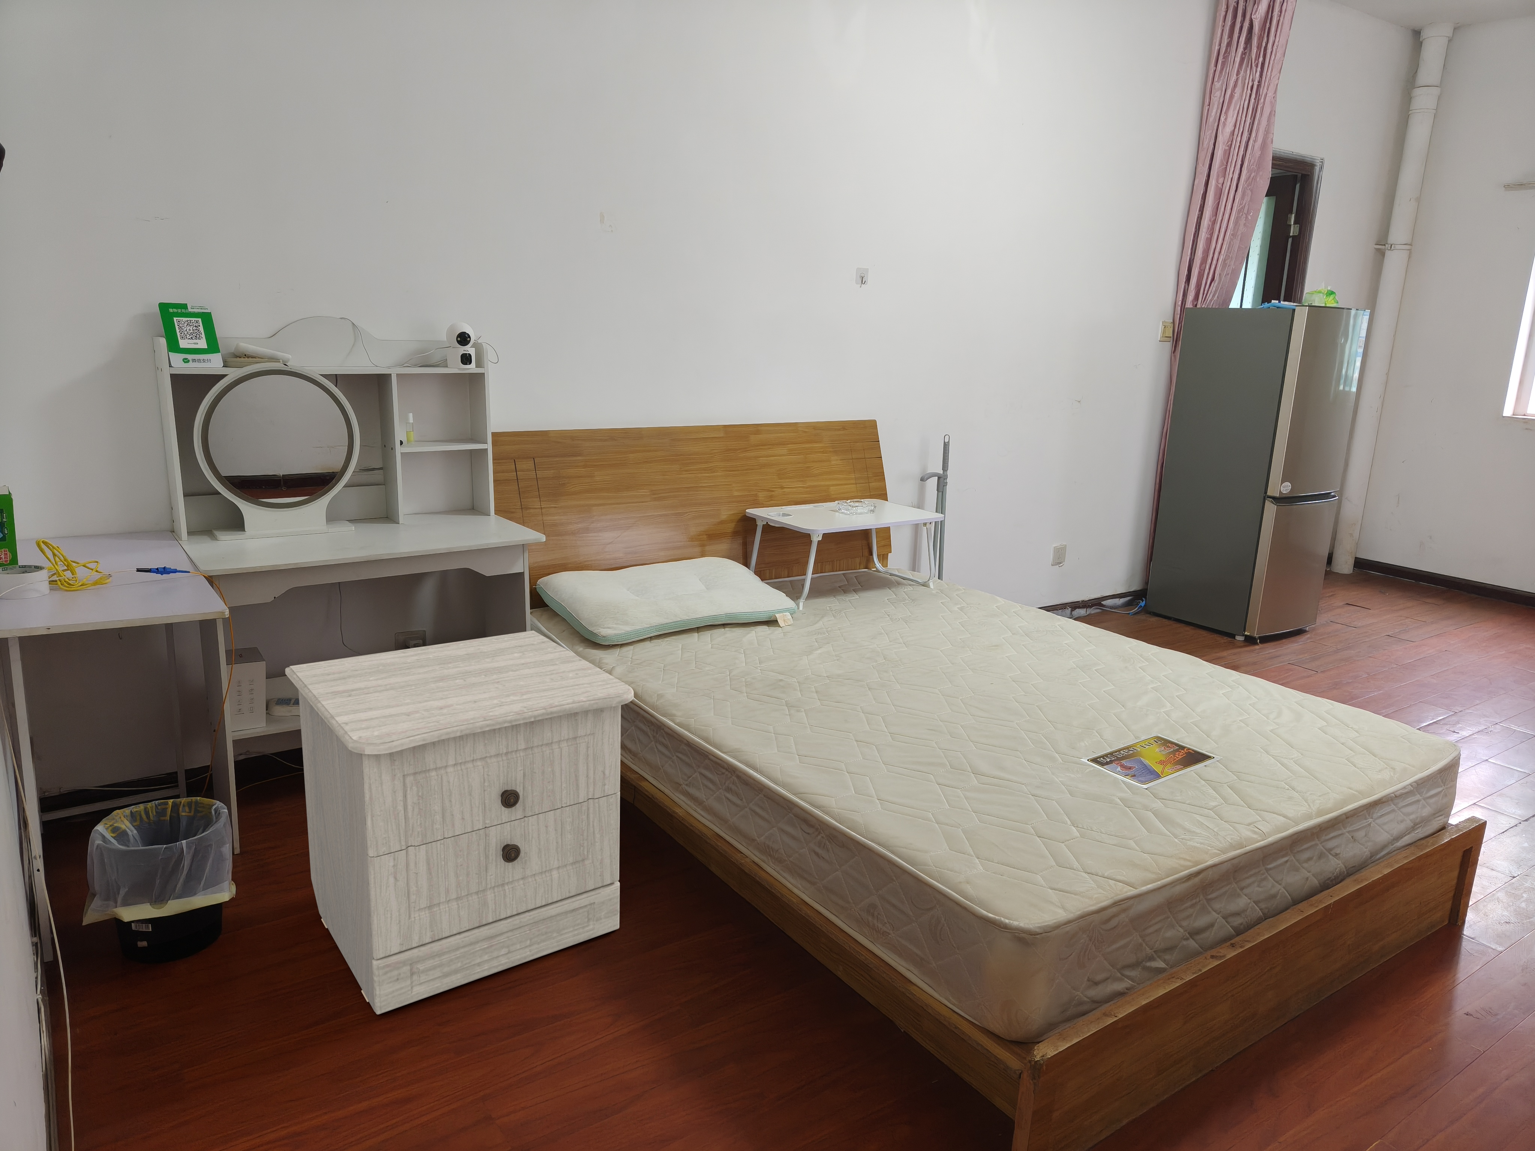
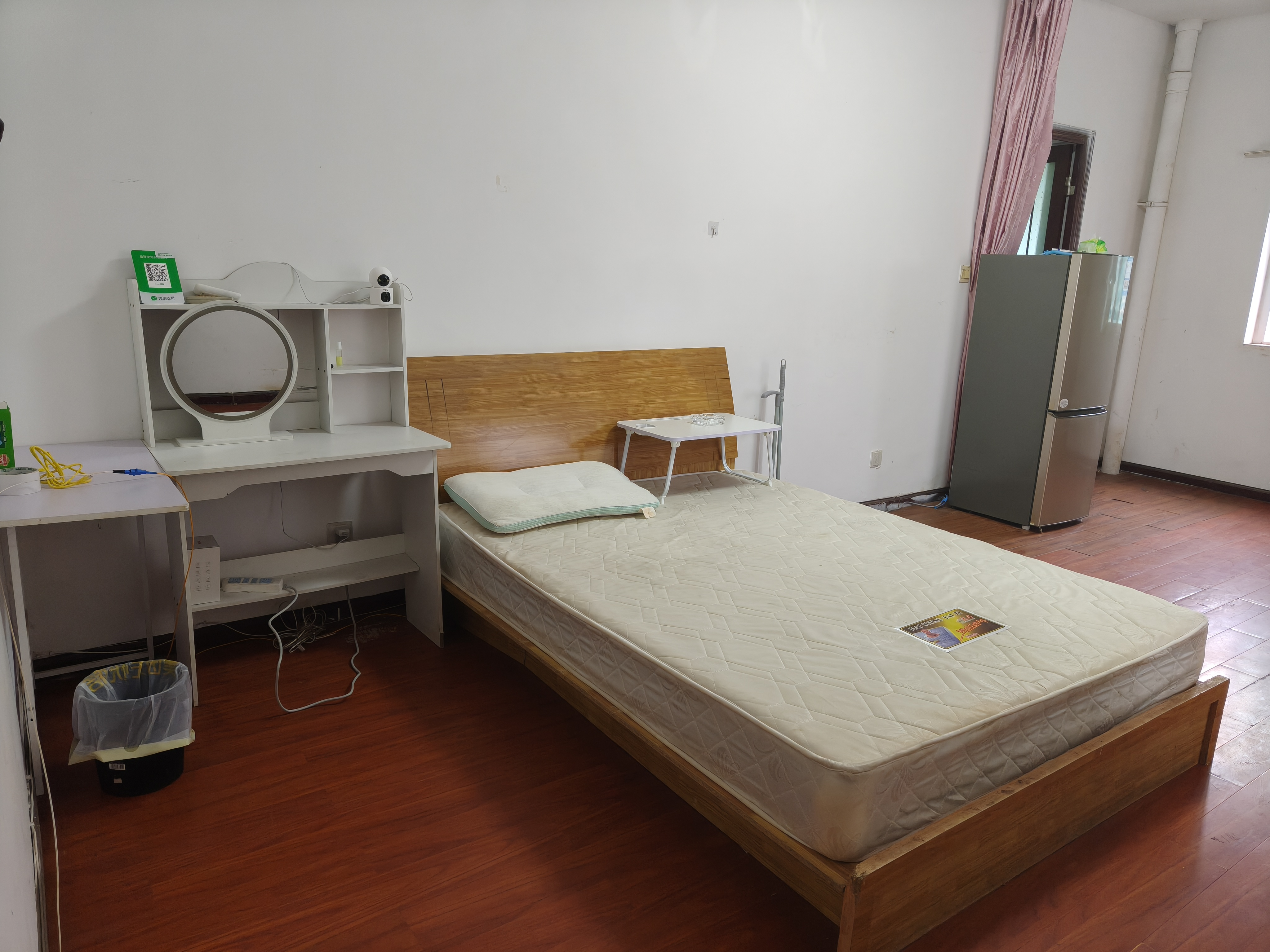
- nightstand [285,630,635,1016]
